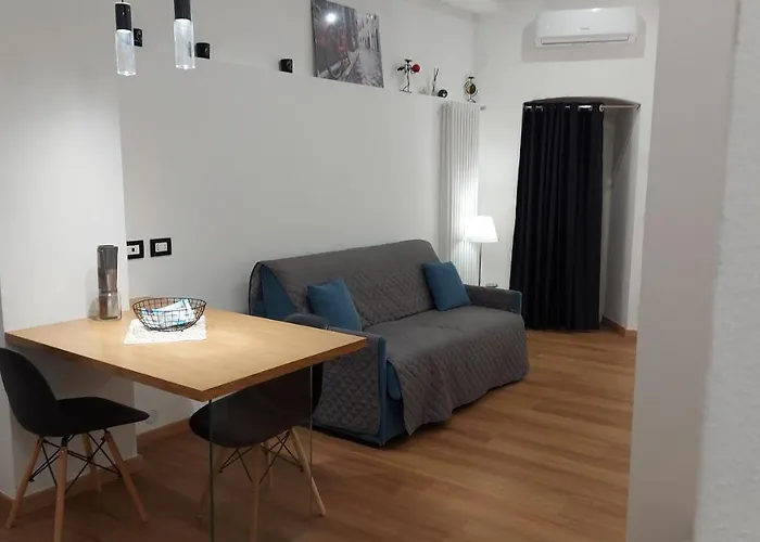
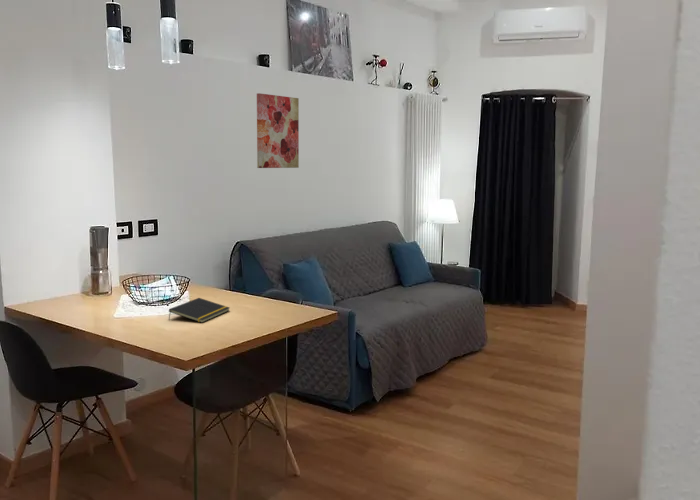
+ wall art [256,92,300,169]
+ notepad [168,297,231,324]
